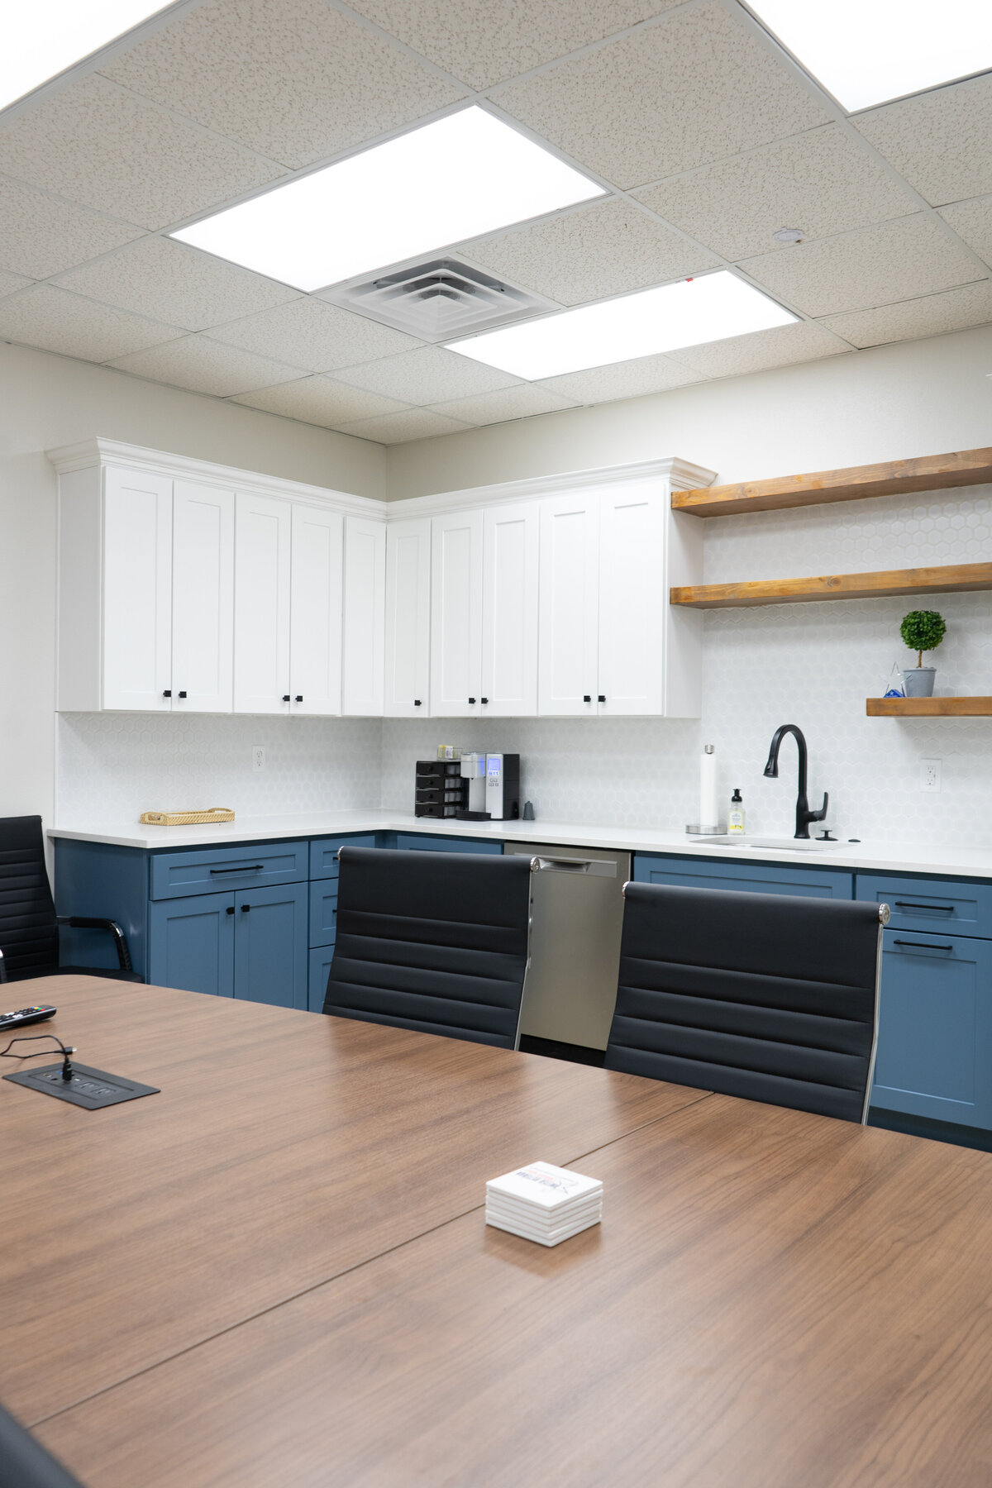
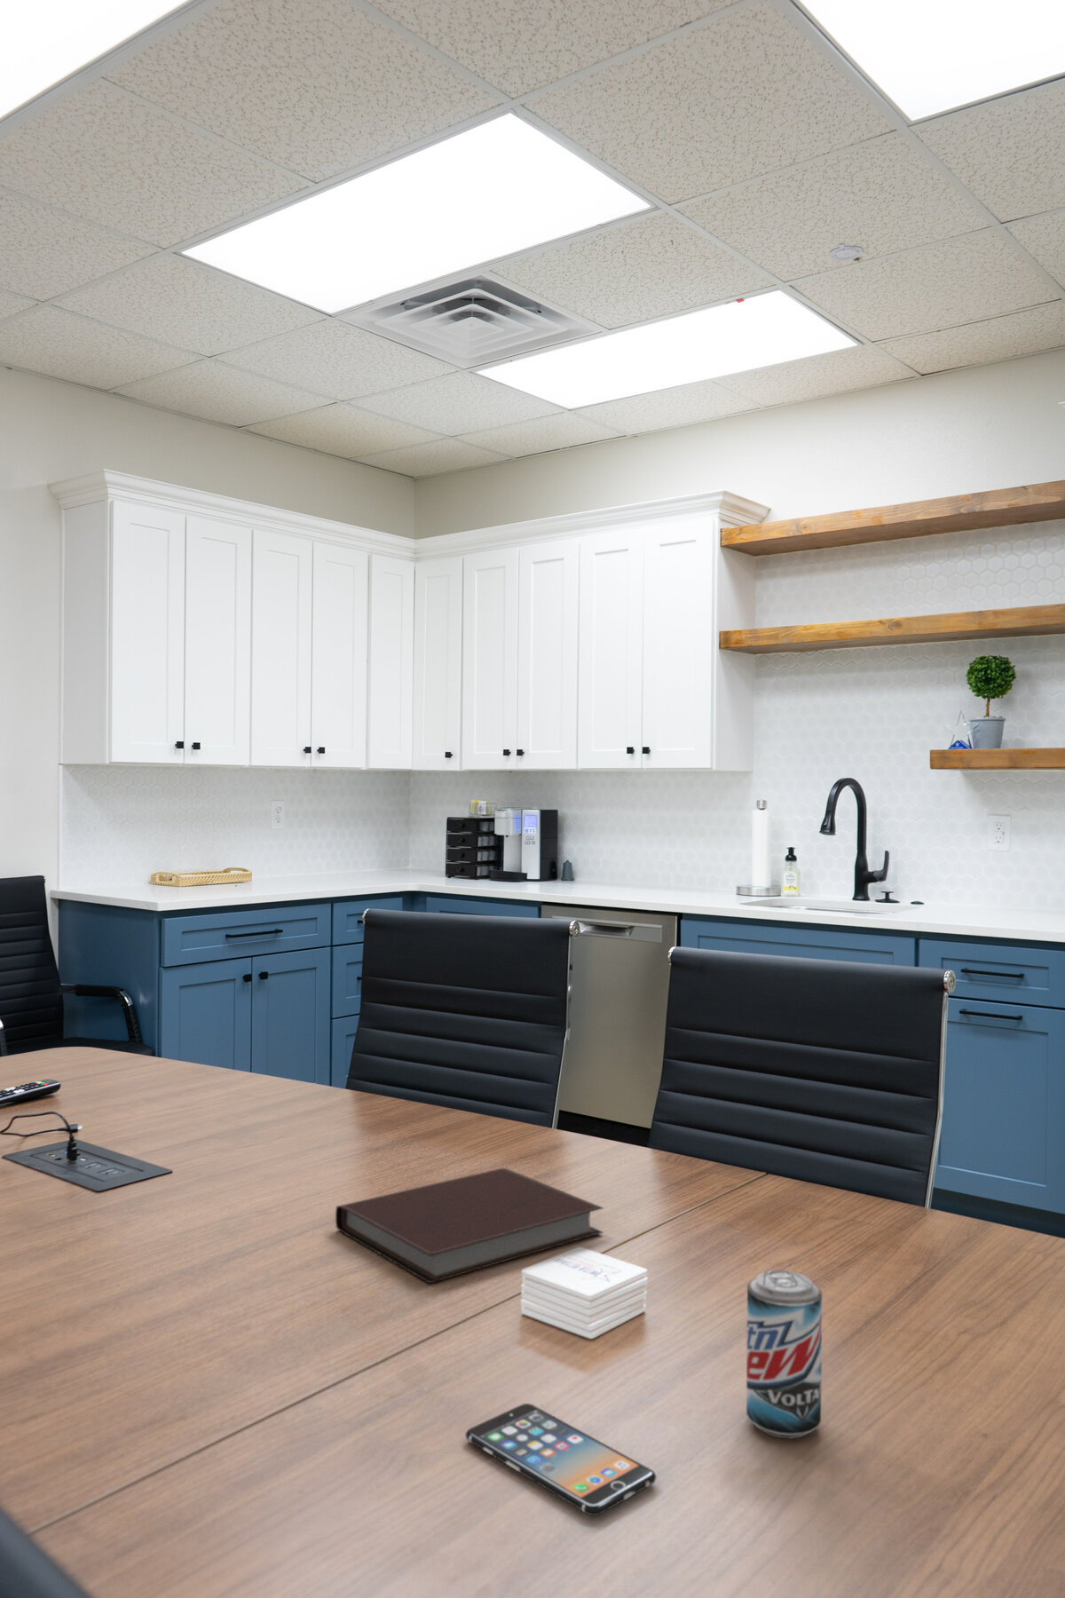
+ smartphone [465,1403,657,1516]
+ notebook [334,1168,604,1284]
+ beer can [745,1270,823,1440]
